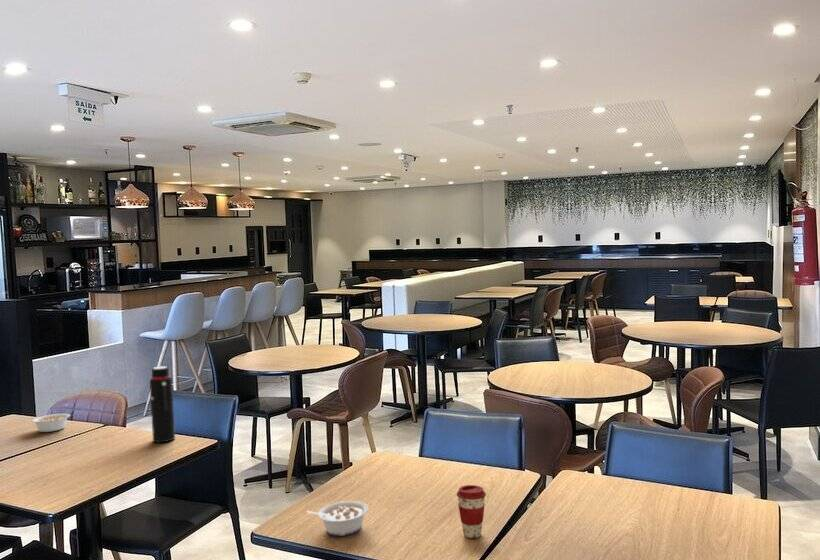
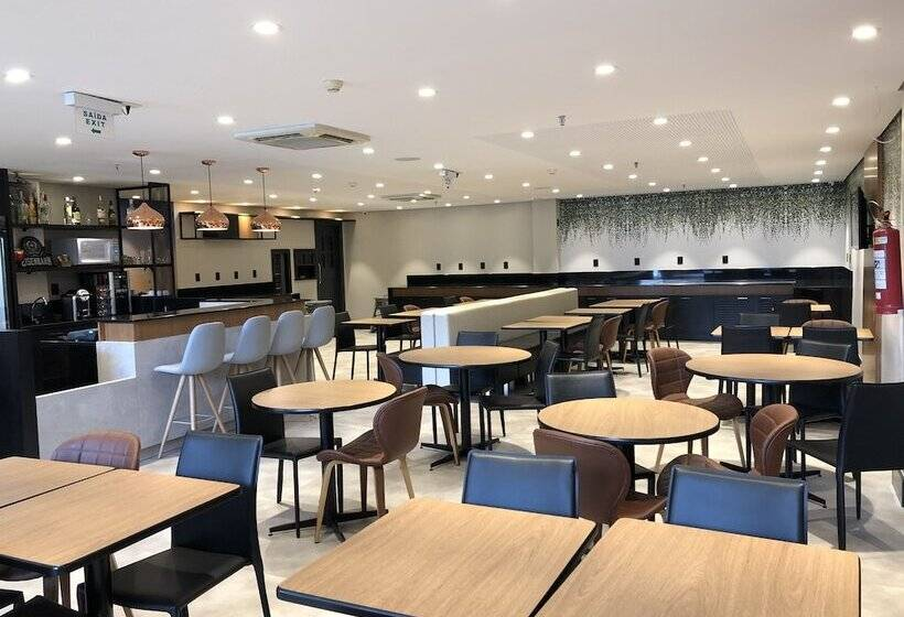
- coffee cup [456,484,487,539]
- legume [306,500,369,537]
- legume [31,413,75,433]
- water bottle [149,365,176,444]
